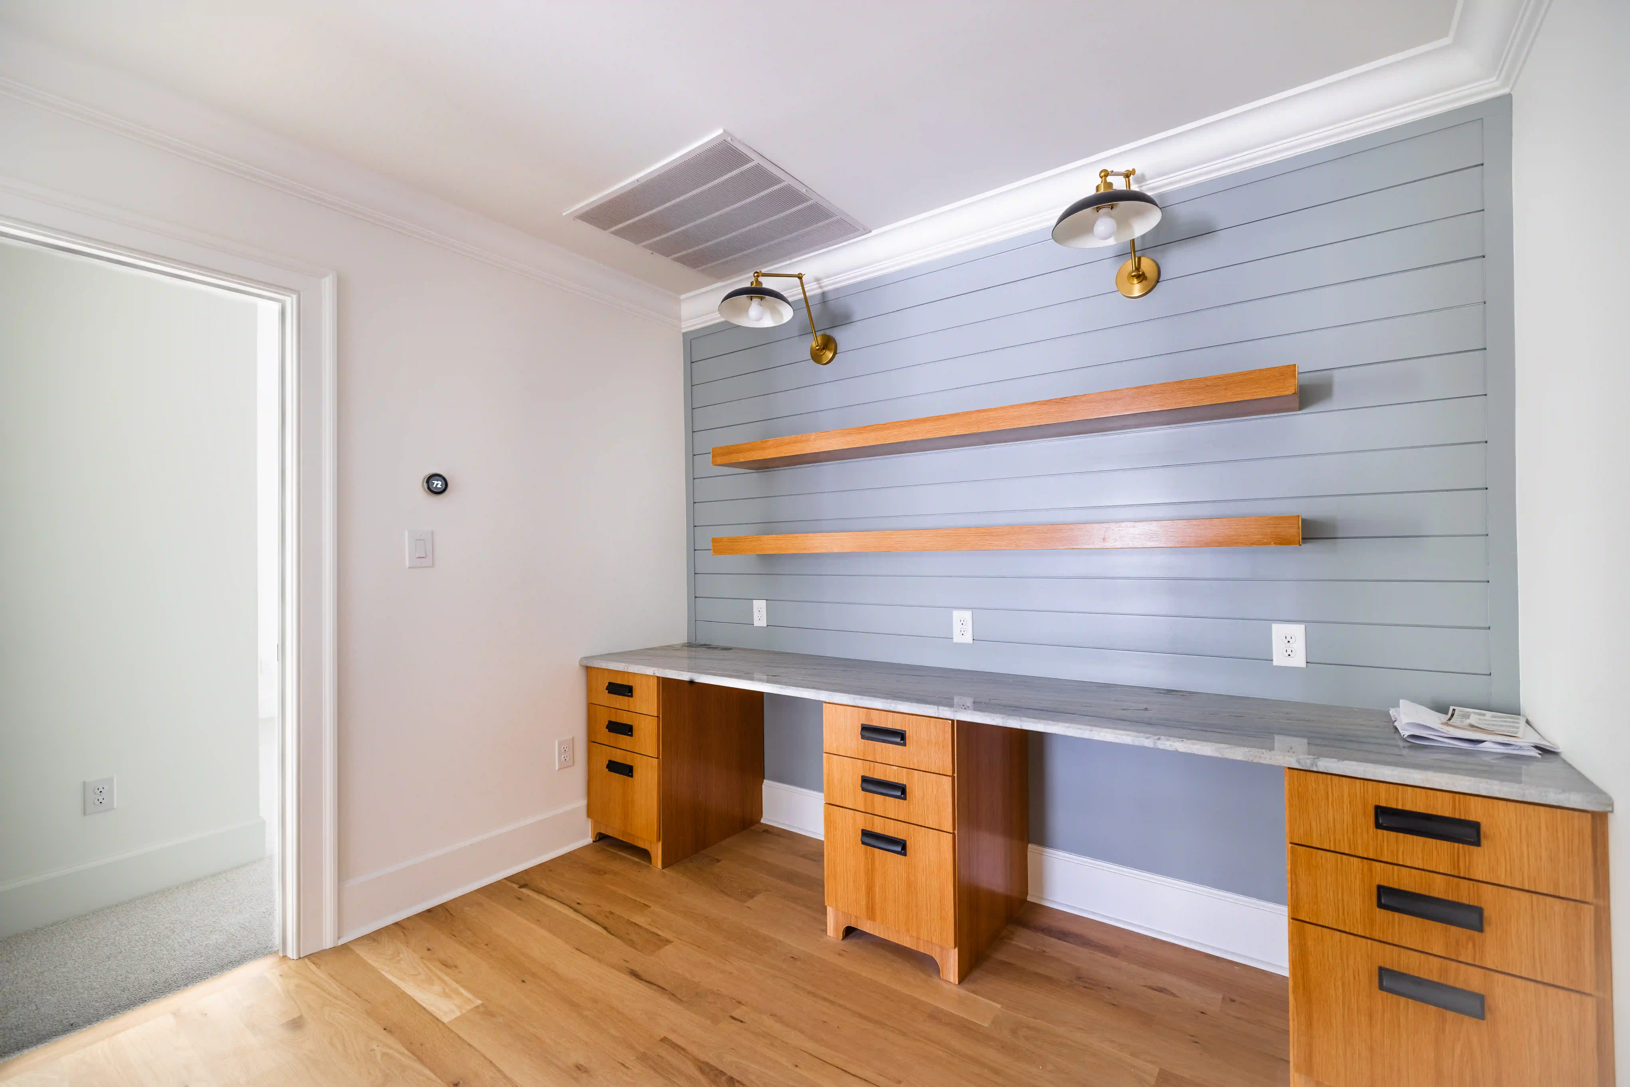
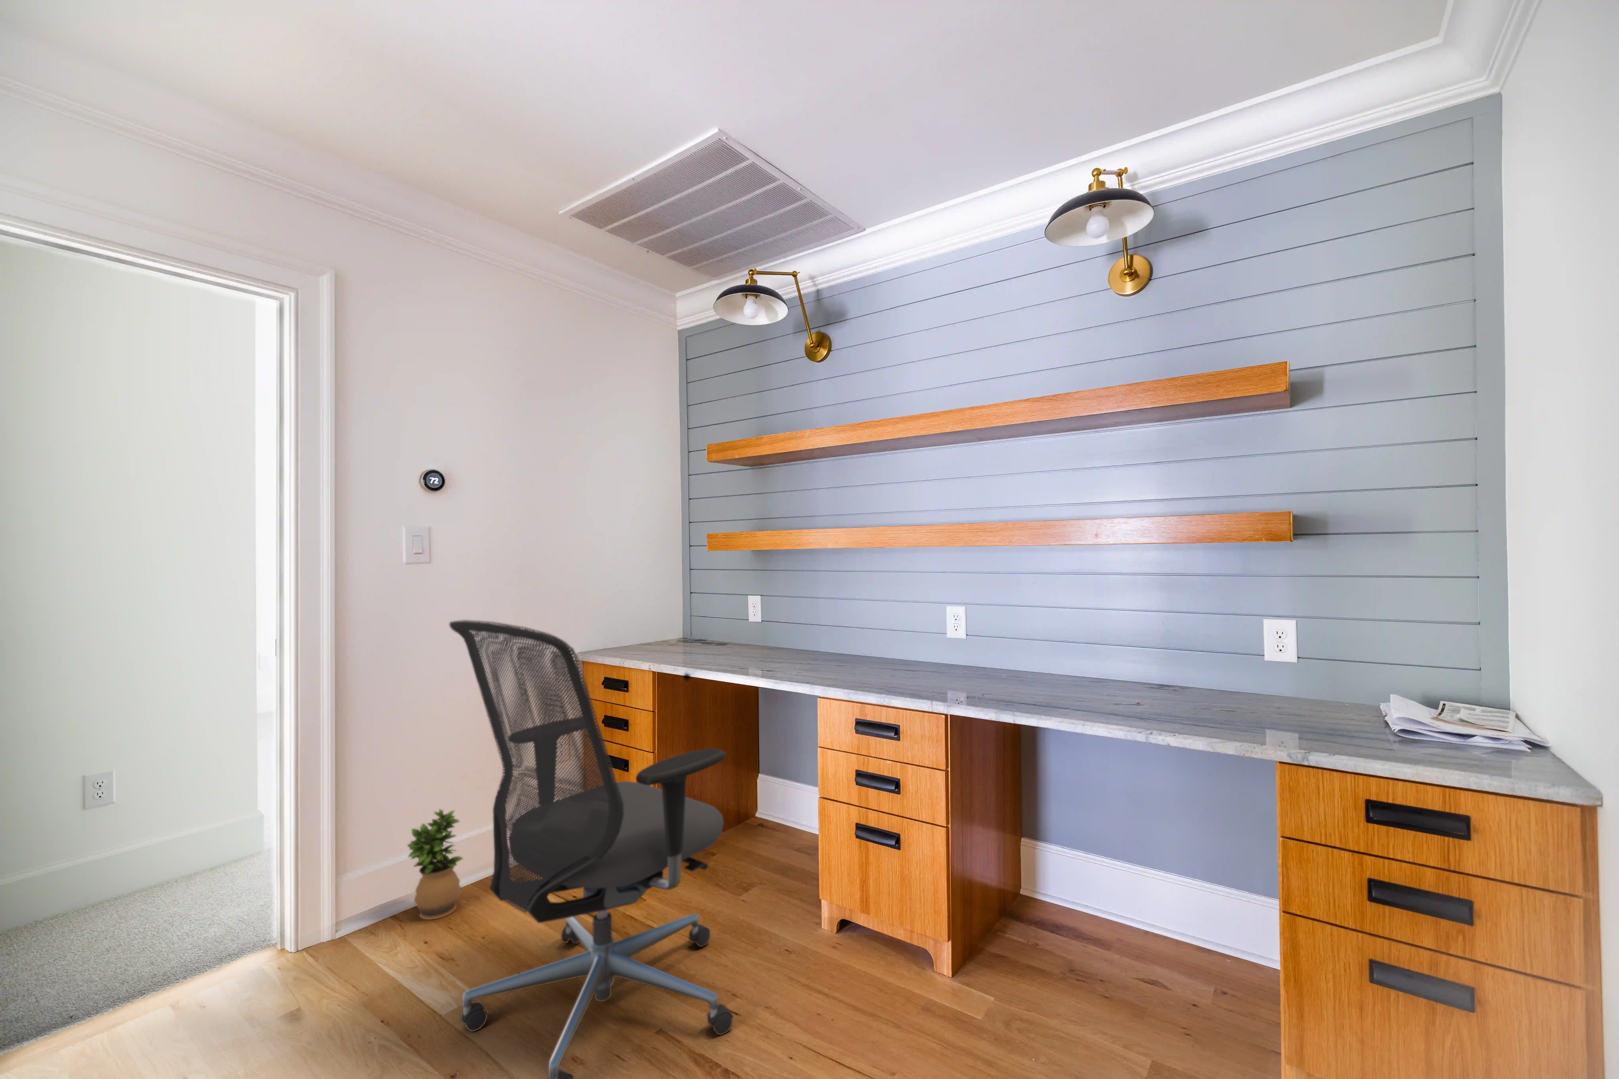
+ office chair [448,619,734,1079]
+ potted plant [407,808,464,920]
